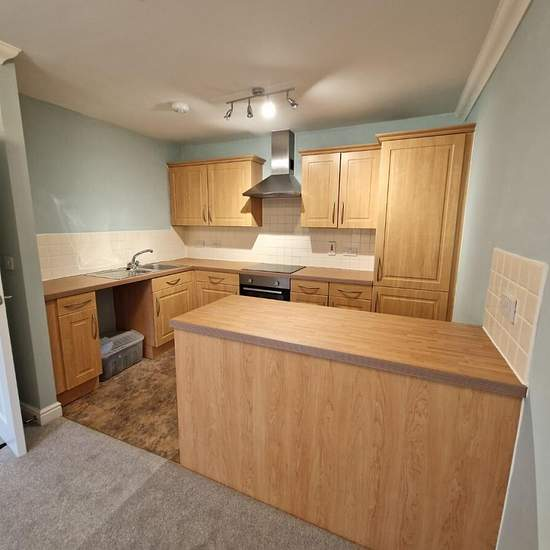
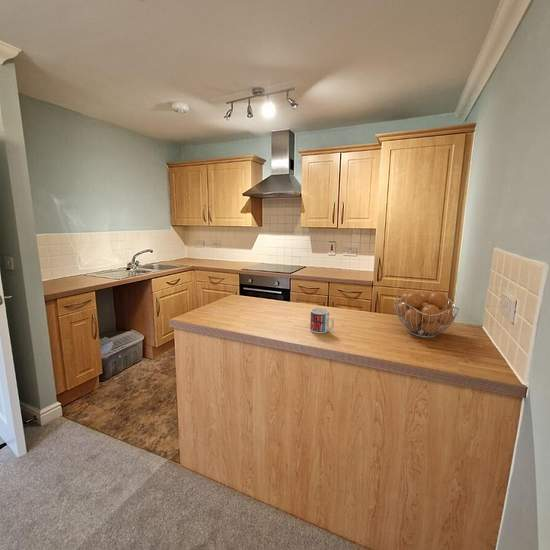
+ fruit basket [393,291,460,339]
+ mug [309,307,335,334]
